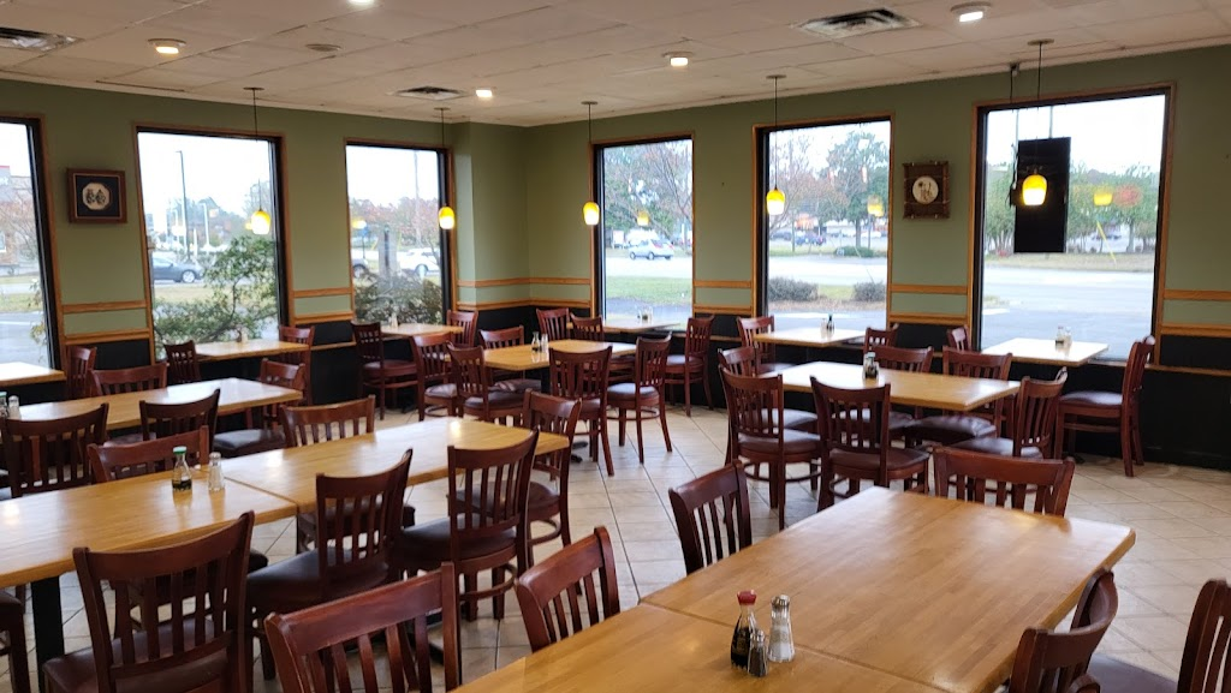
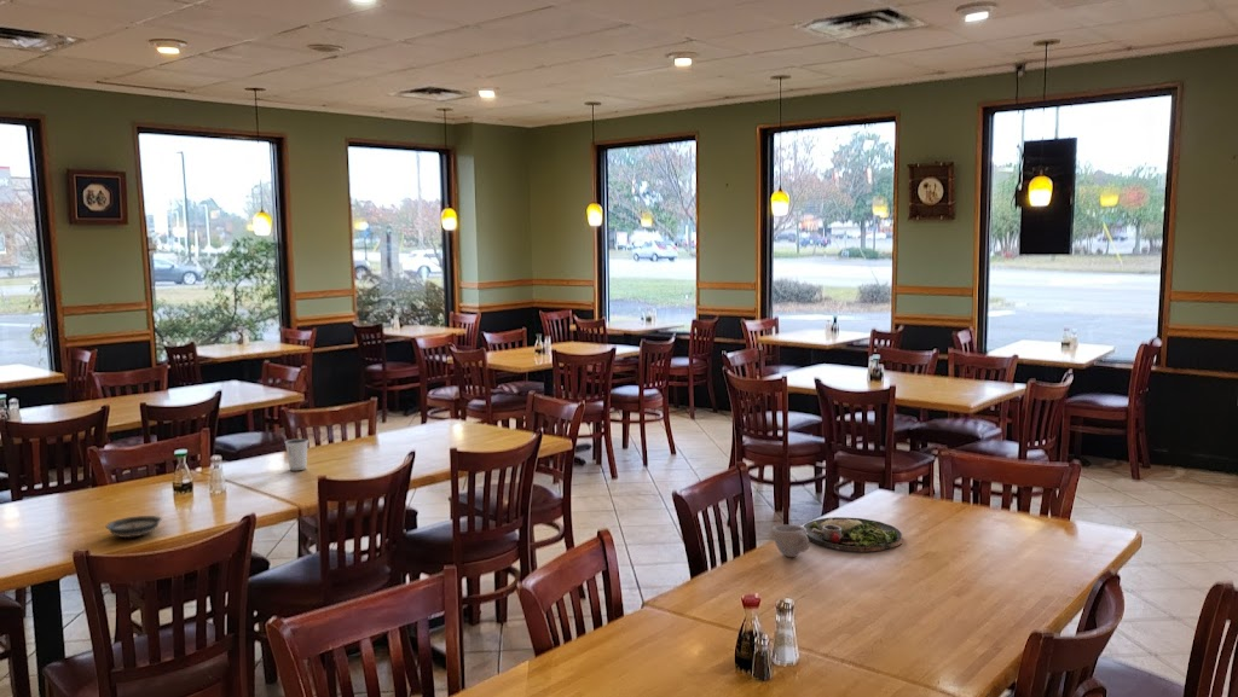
+ saucer [105,515,163,539]
+ cup [771,523,810,558]
+ dixie cup [284,437,310,471]
+ dinner plate [803,516,903,553]
